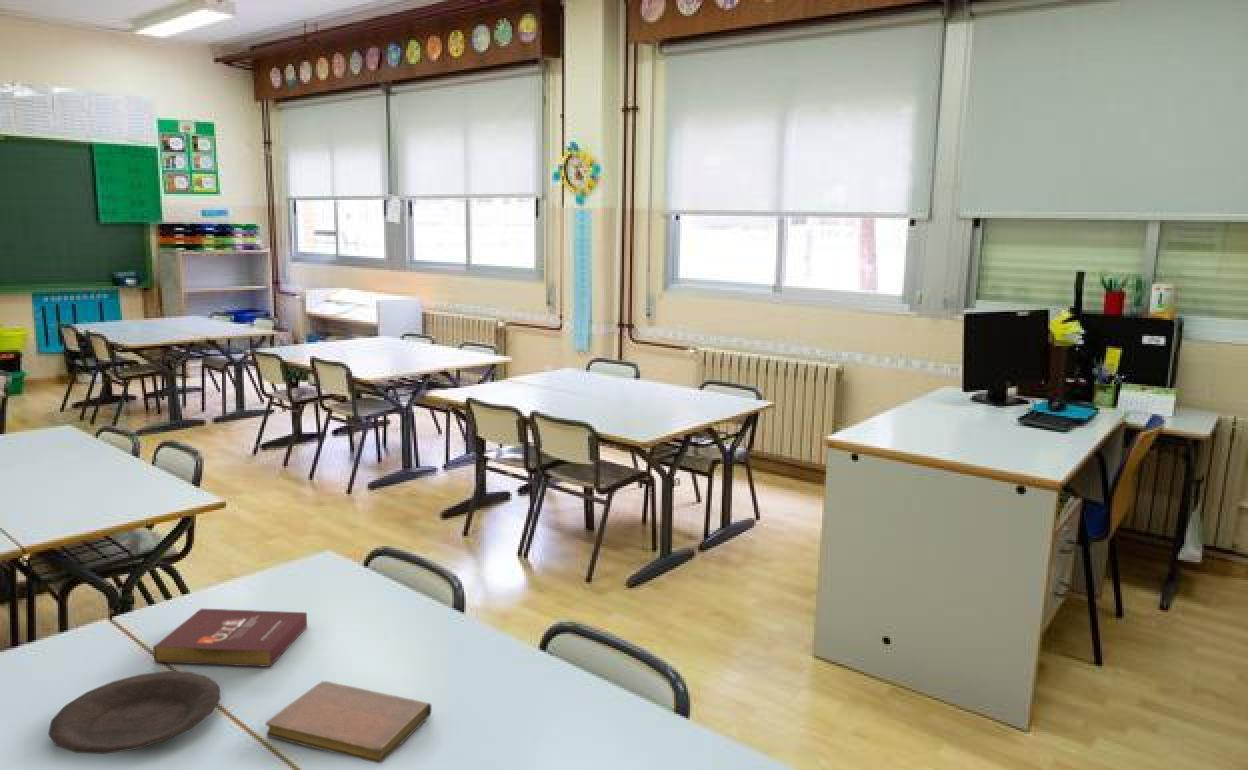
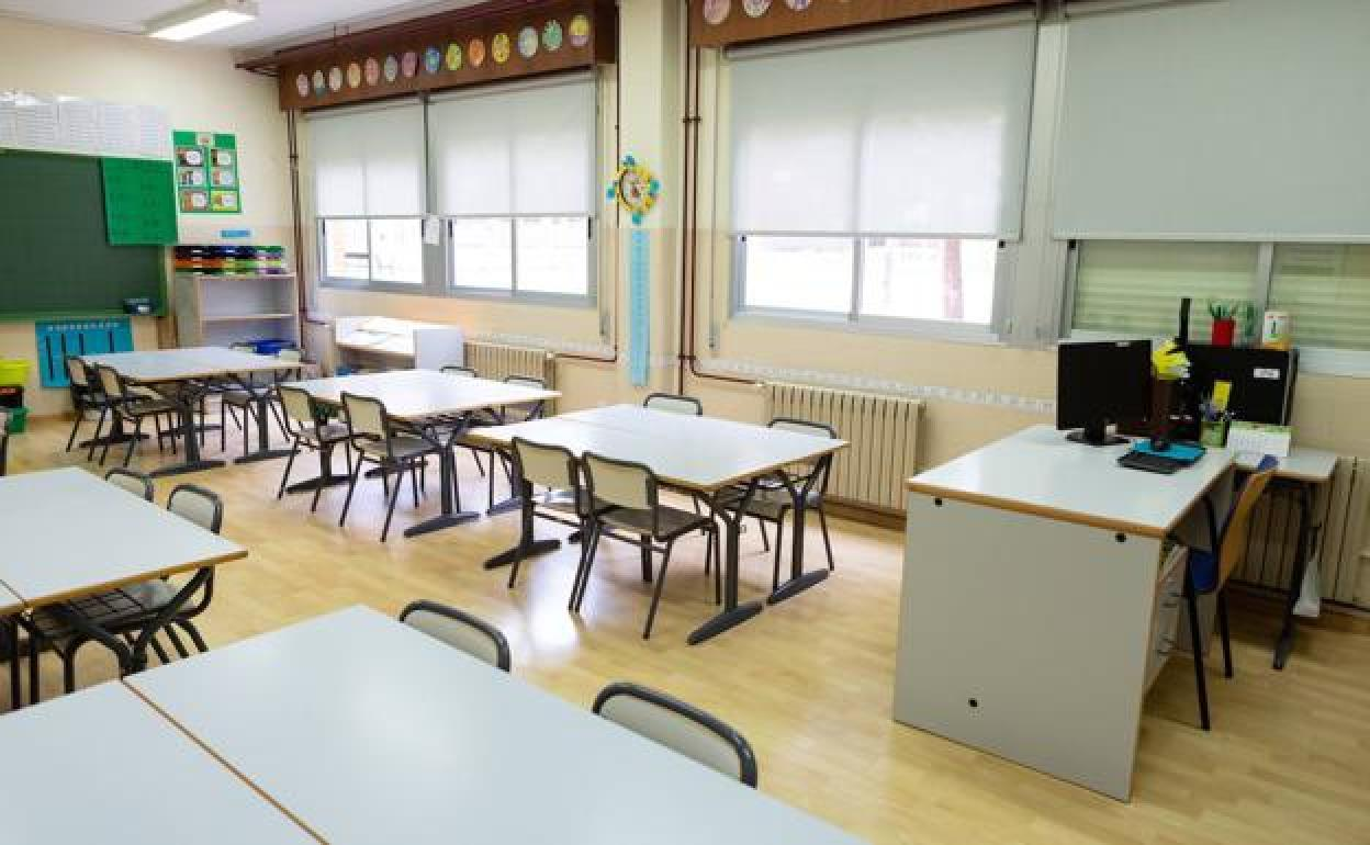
- plate [47,670,222,755]
- notebook [265,680,433,764]
- book [152,608,308,668]
